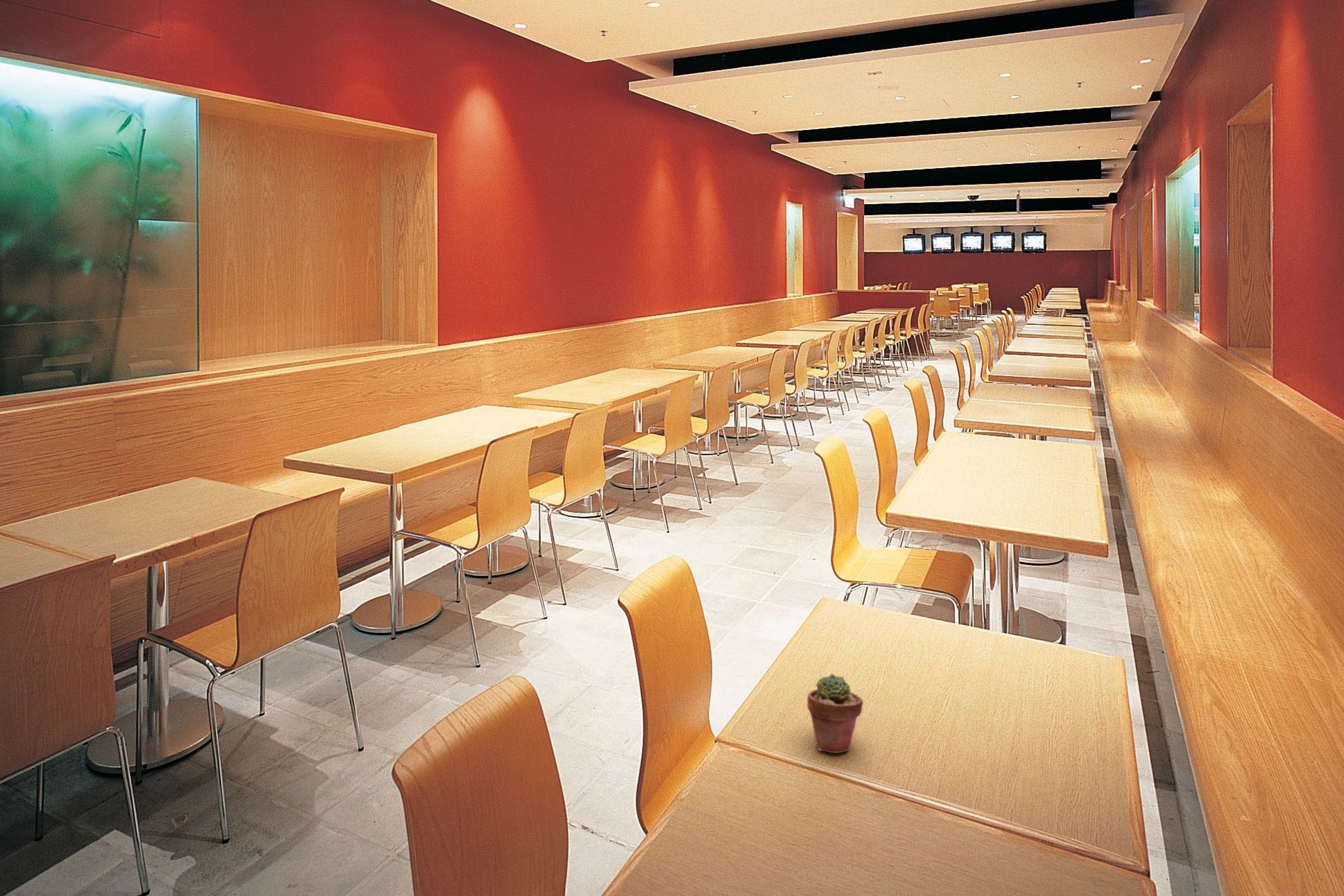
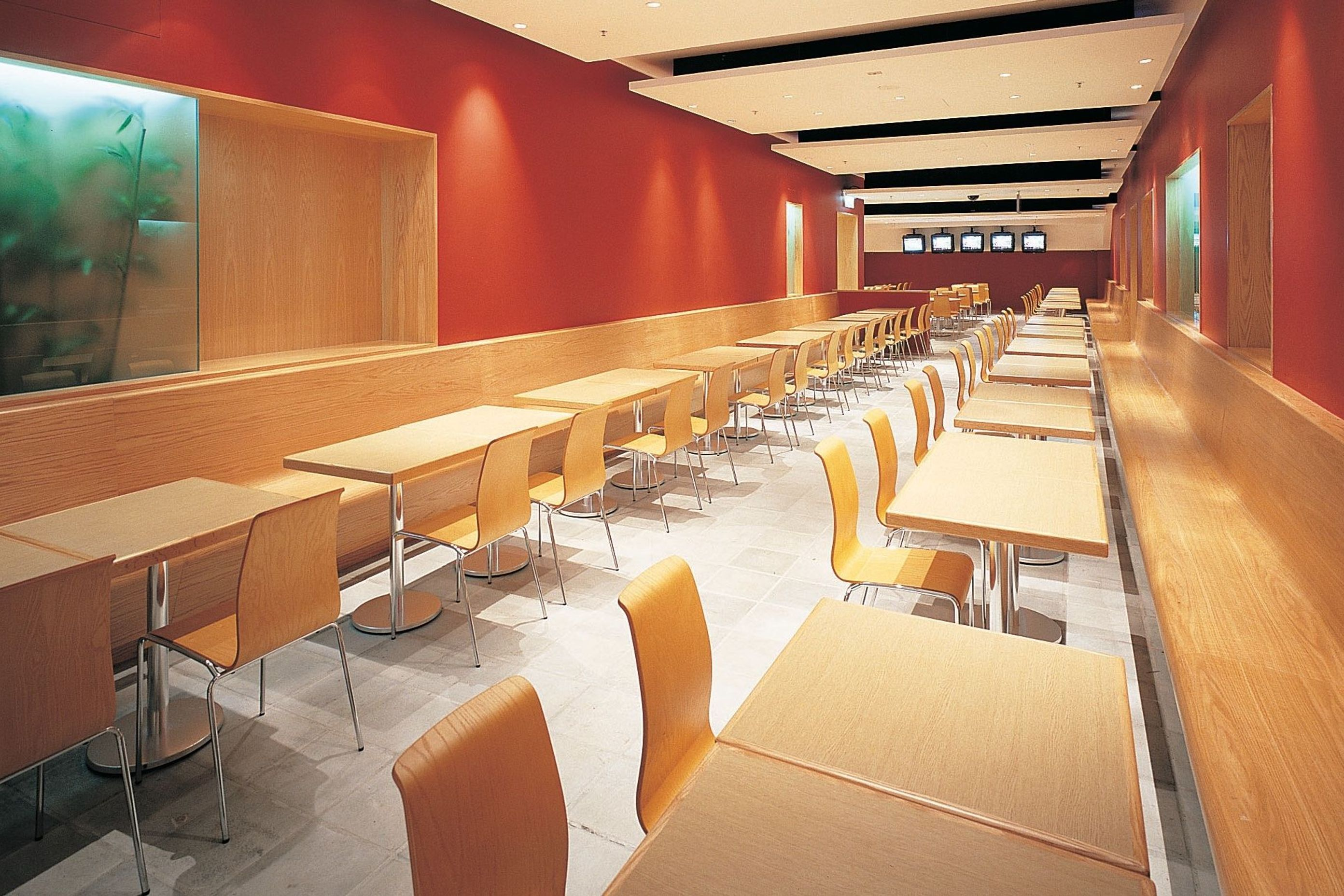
- potted succulent [807,673,864,754]
